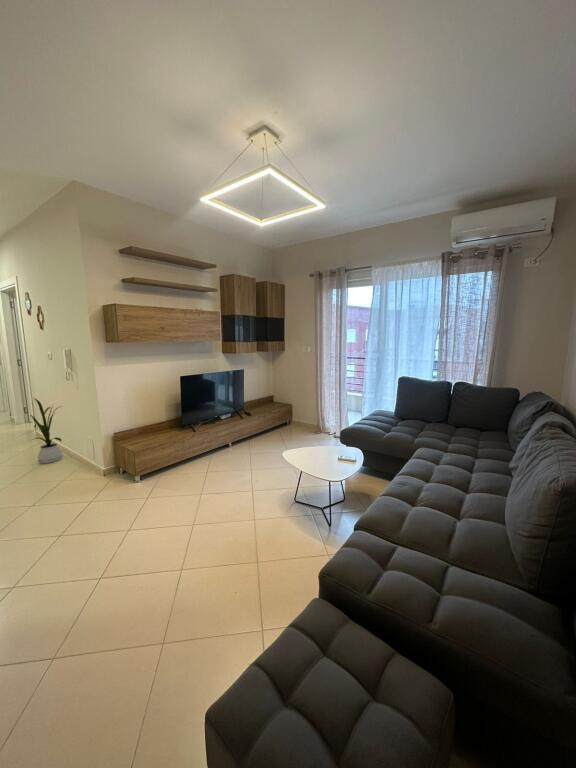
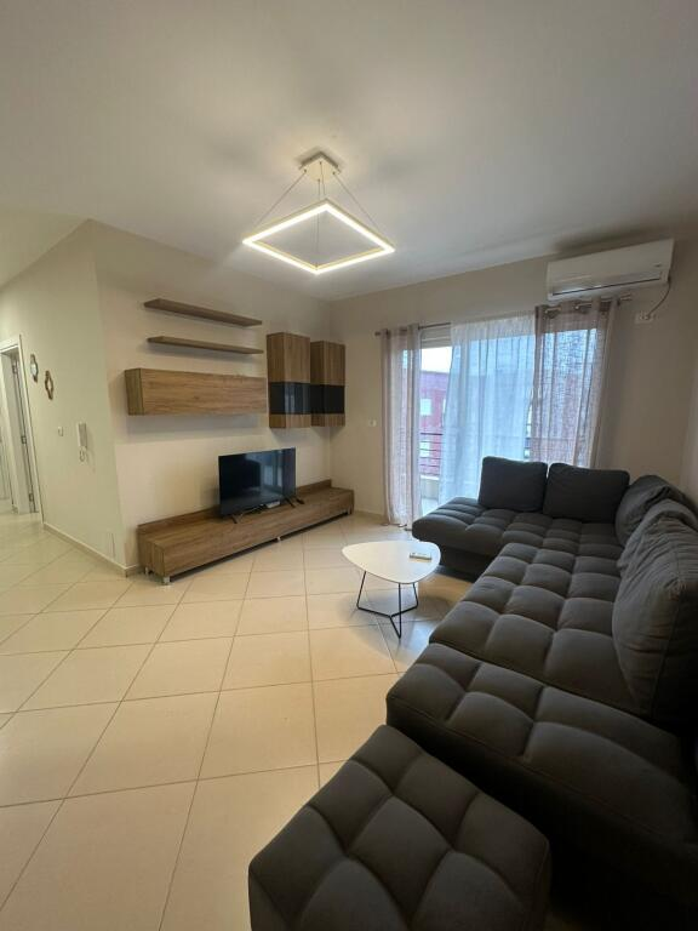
- house plant [29,397,64,464]
